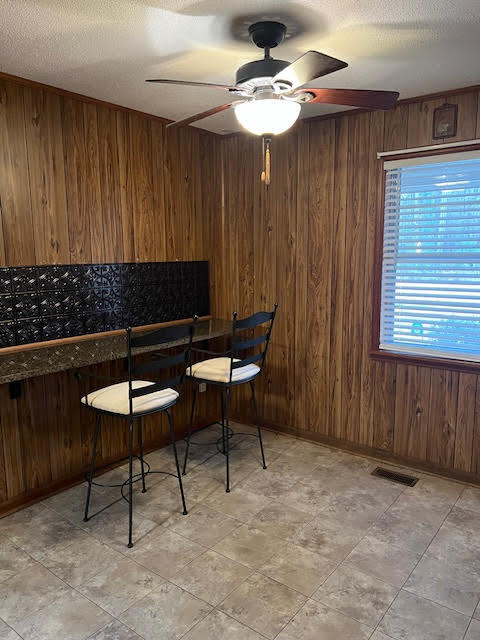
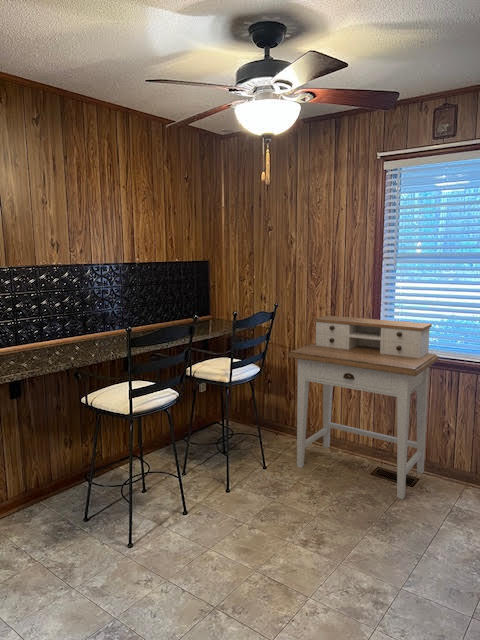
+ desk [287,315,439,500]
